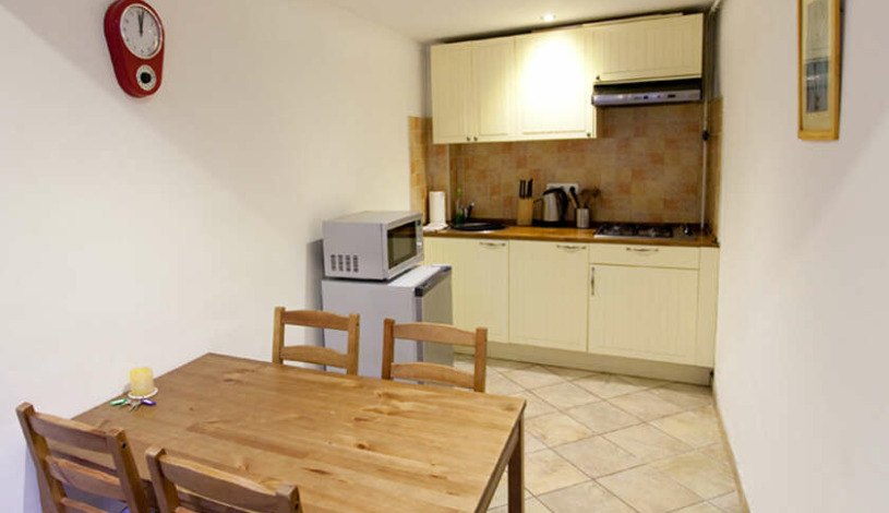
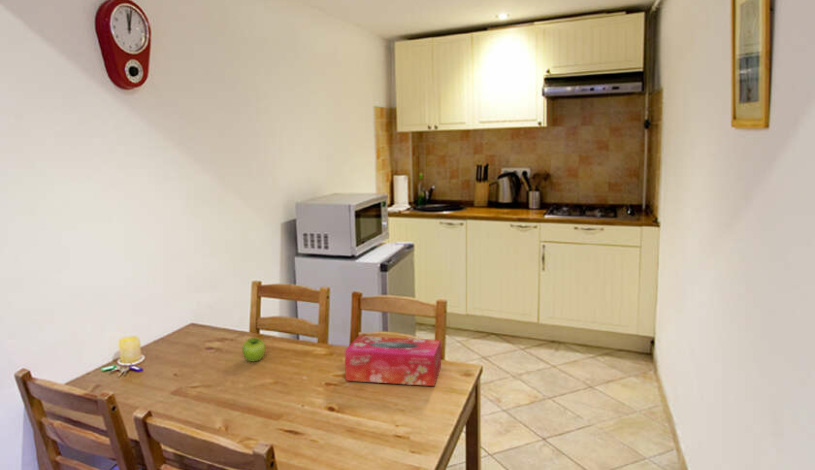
+ tissue box [344,335,442,387]
+ fruit [241,337,266,362]
